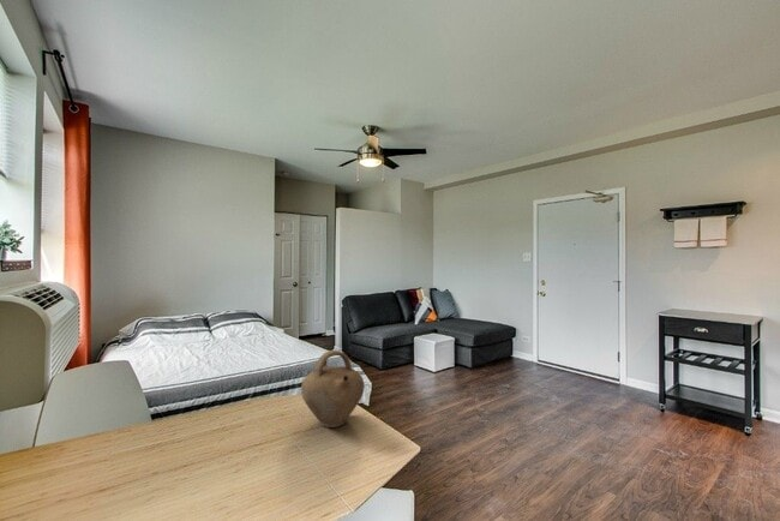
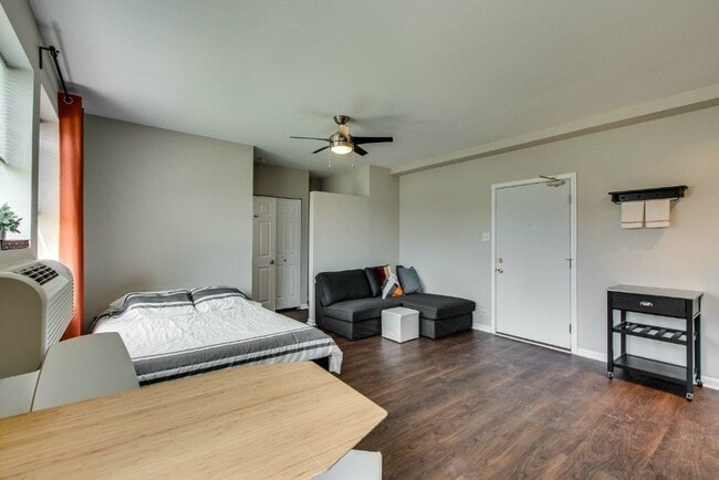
- jug [300,349,365,429]
